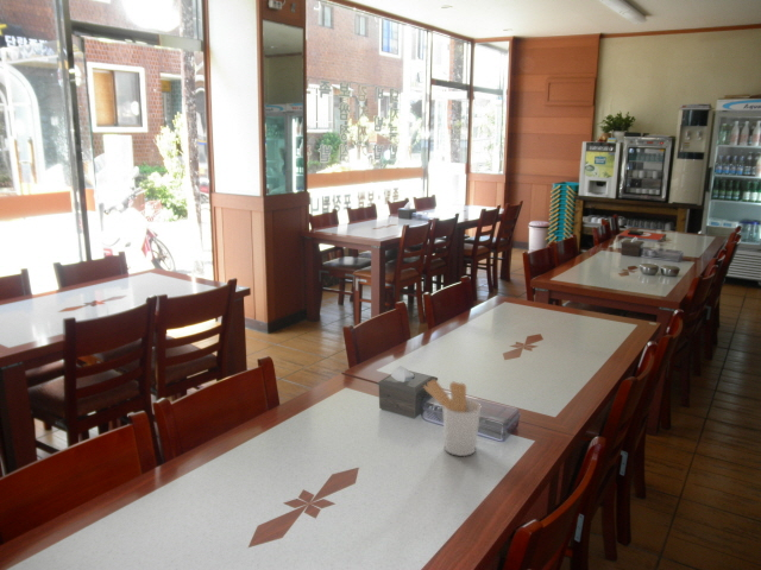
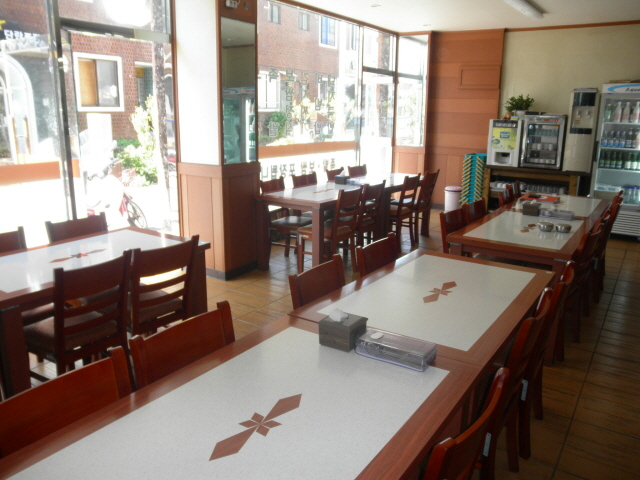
- utensil holder [422,378,482,457]
